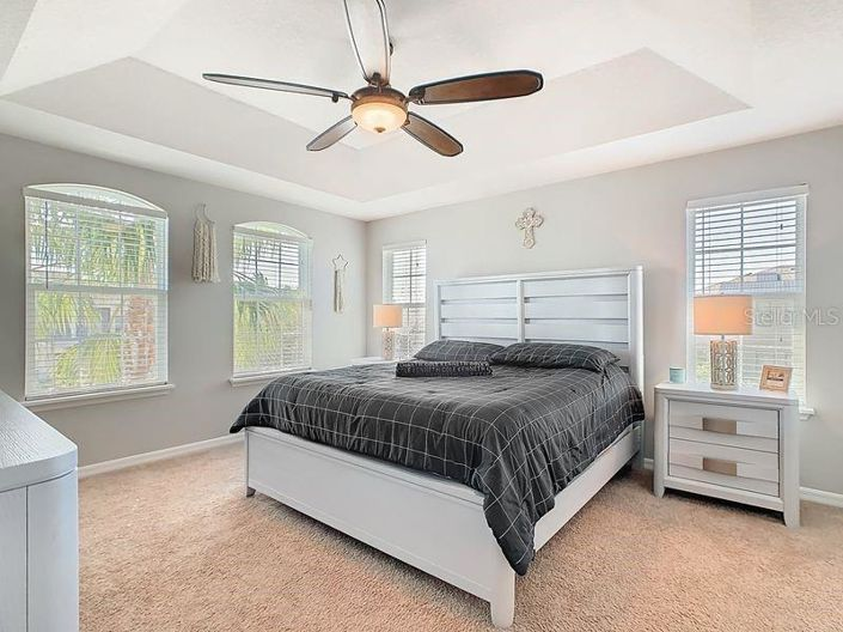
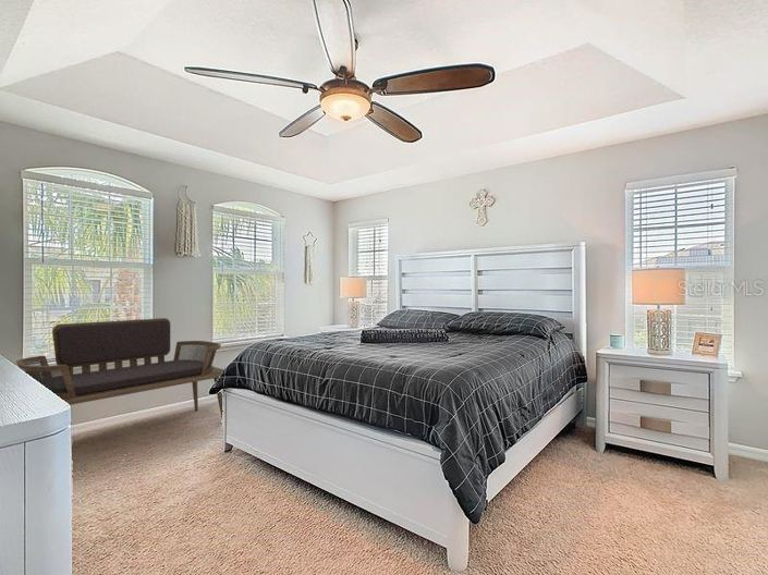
+ bench [15,317,225,419]
